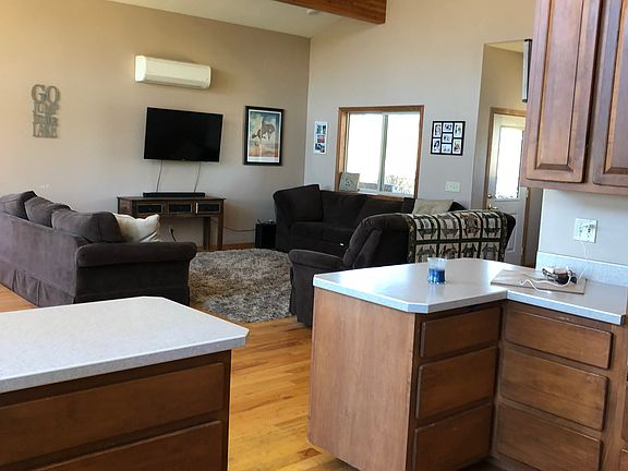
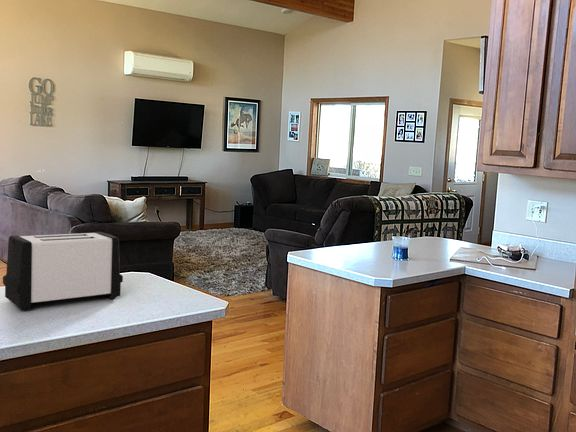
+ toaster [2,231,124,311]
